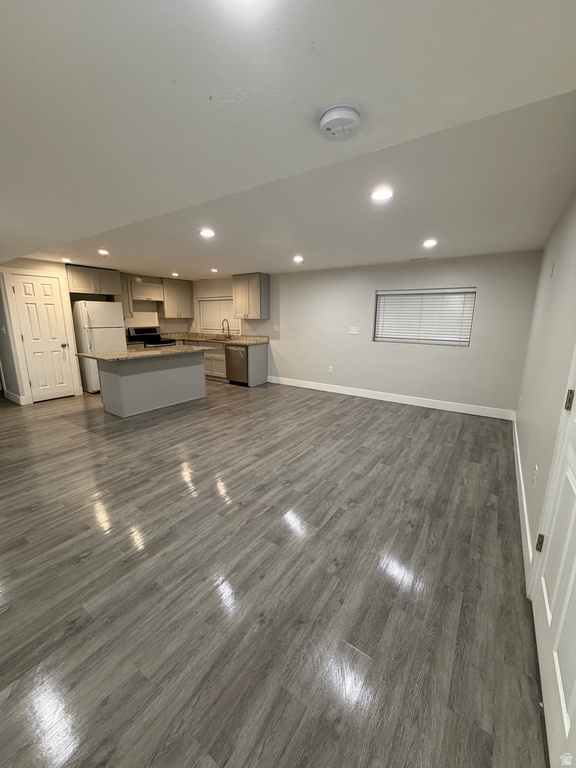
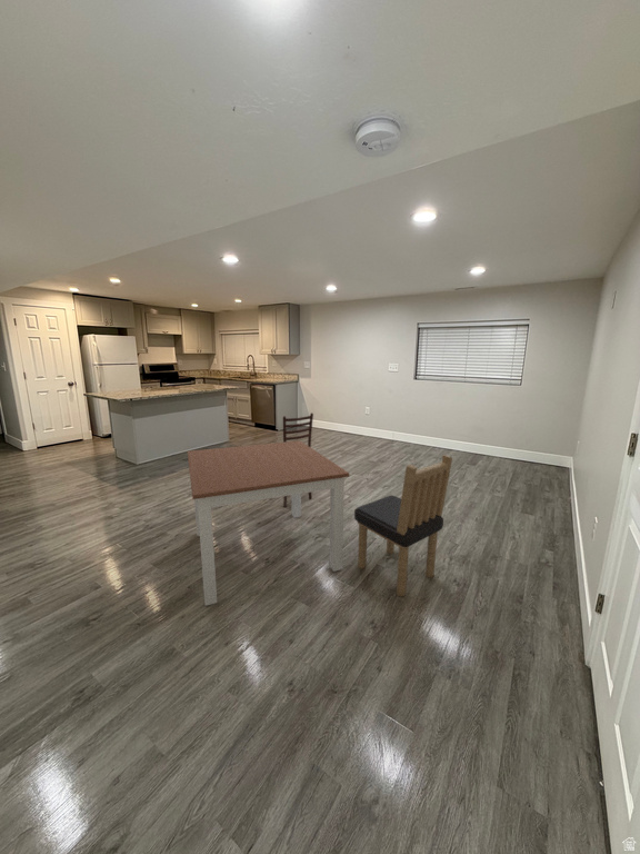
+ dining table [187,440,350,607]
+ dining chair [353,454,453,597]
+ dining chair [282,411,314,508]
